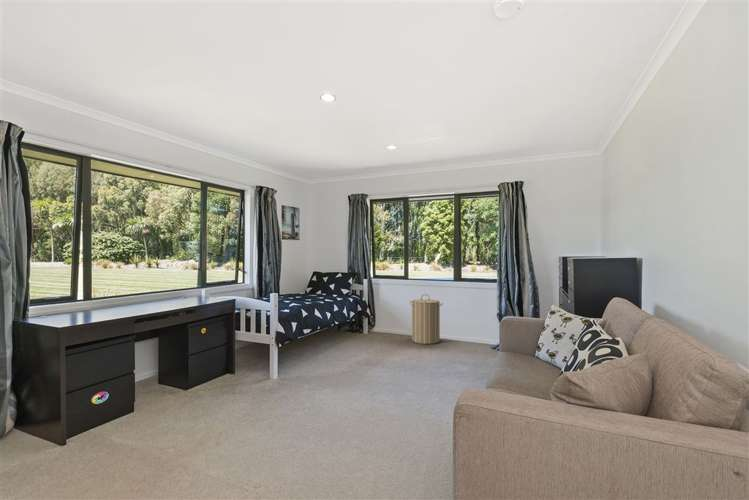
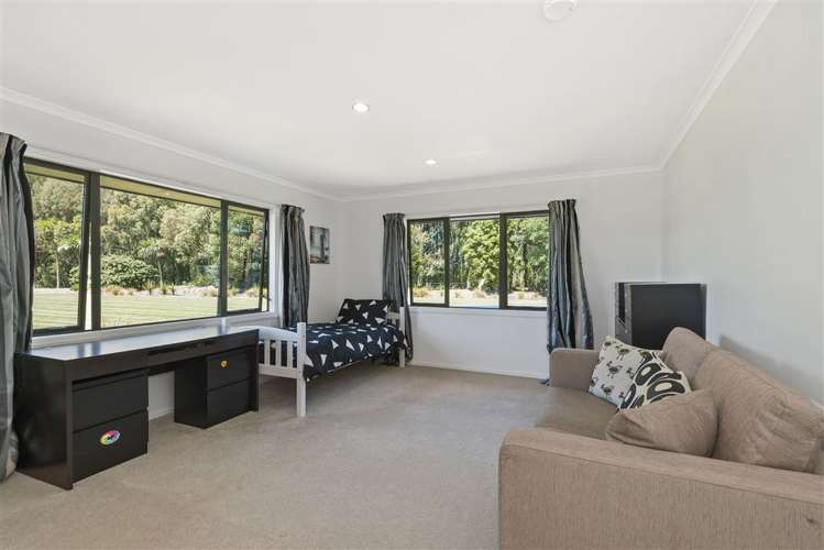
- laundry hamper [408,293,444,345]
